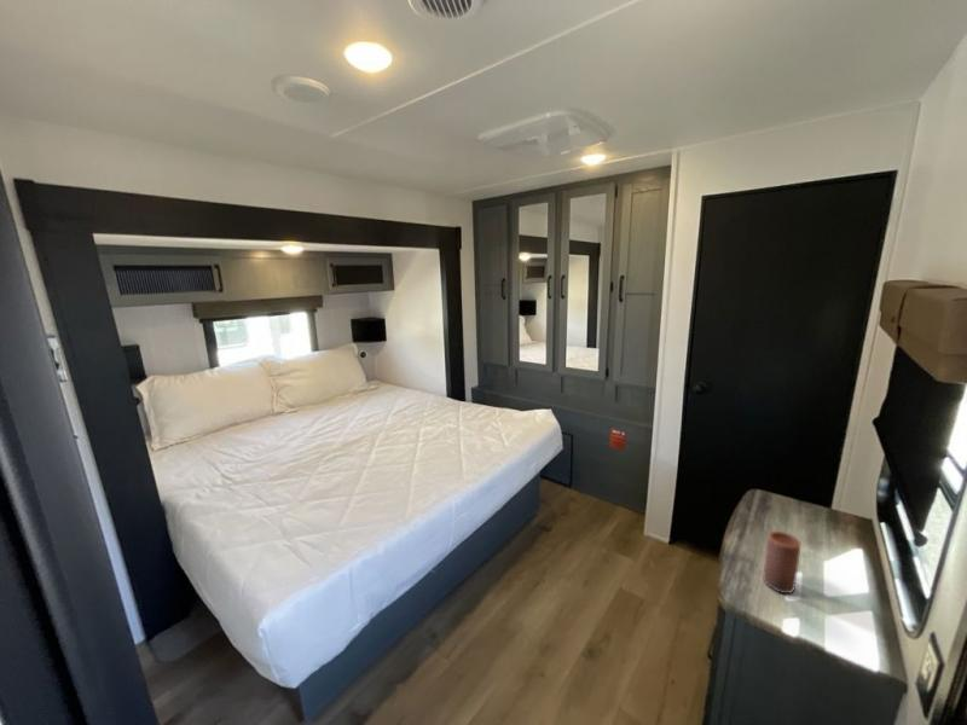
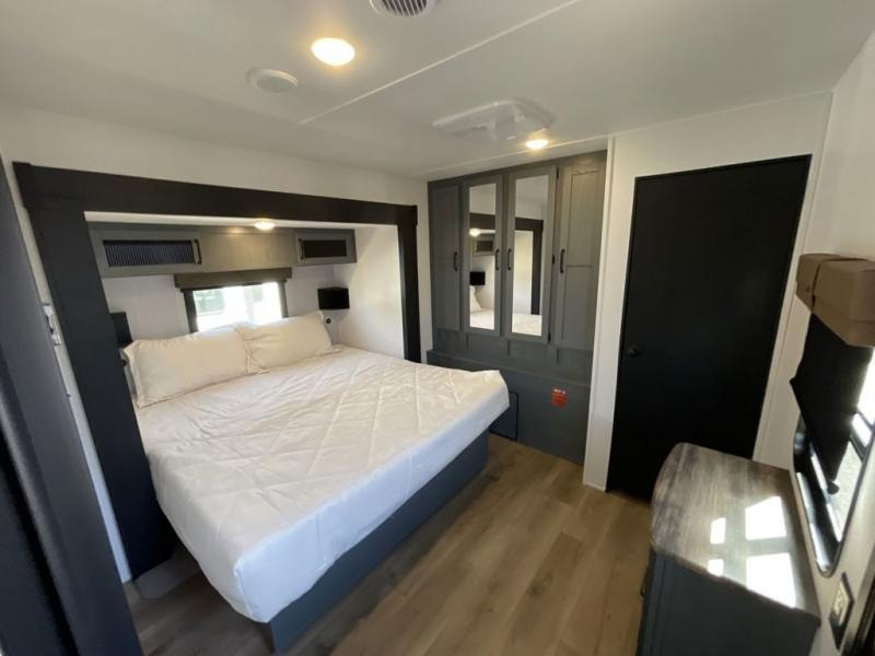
- candle [762,530,801,594]
